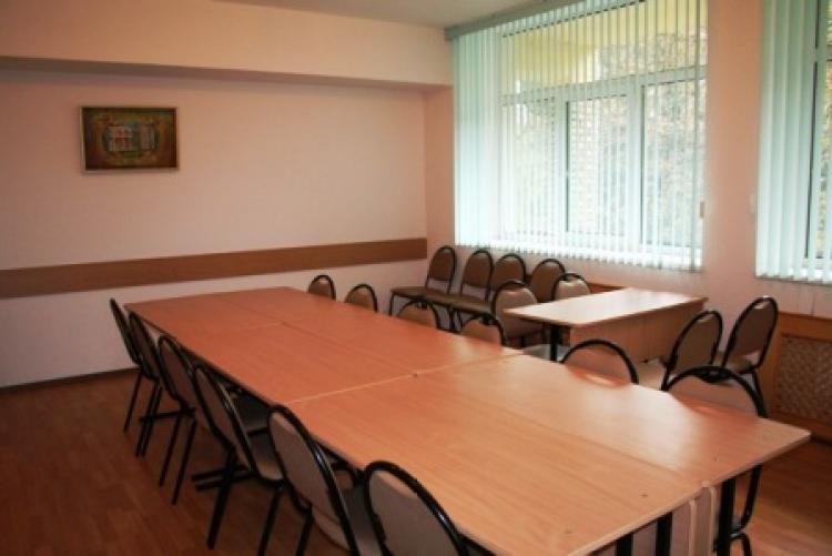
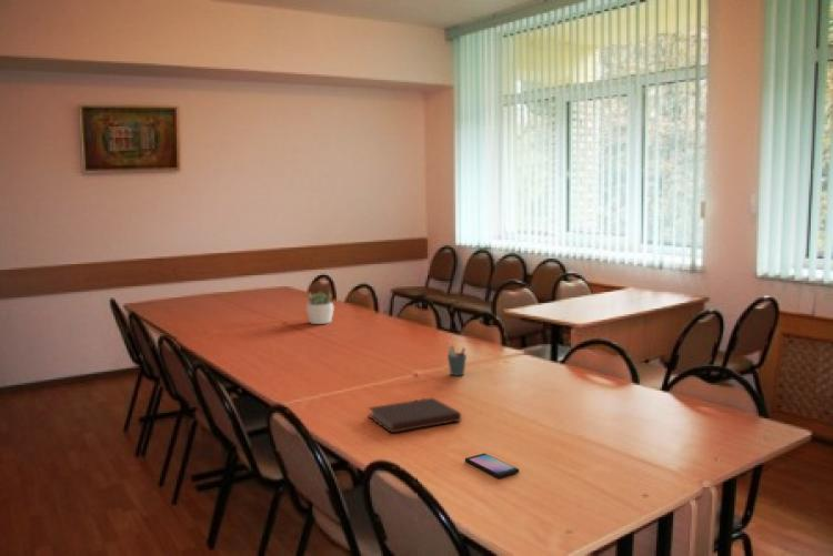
+ smartphone [464,452,520,479]
+ succulent plant [305,290,335,325]
+ notebook [367,396,462,434]
+ pen holder [446,344,468,377]
